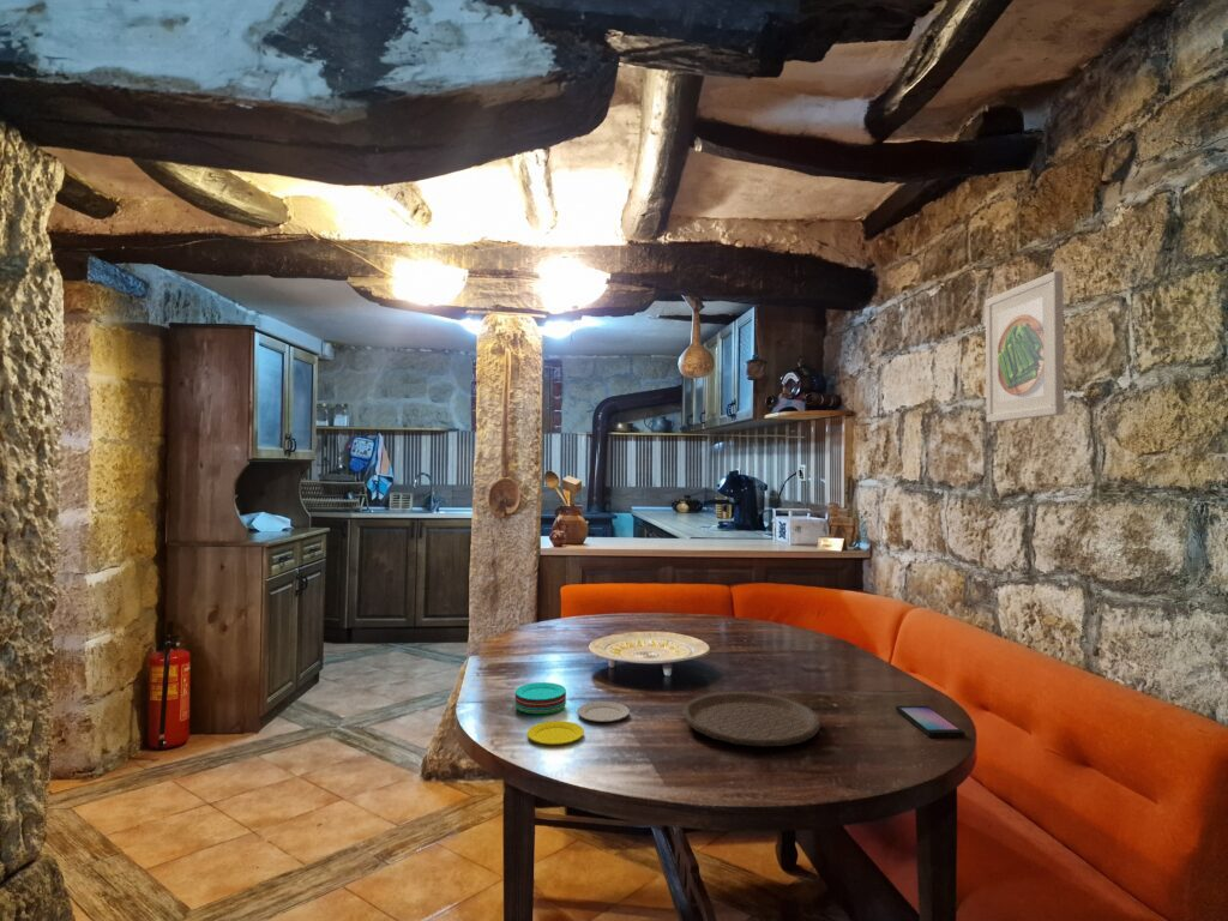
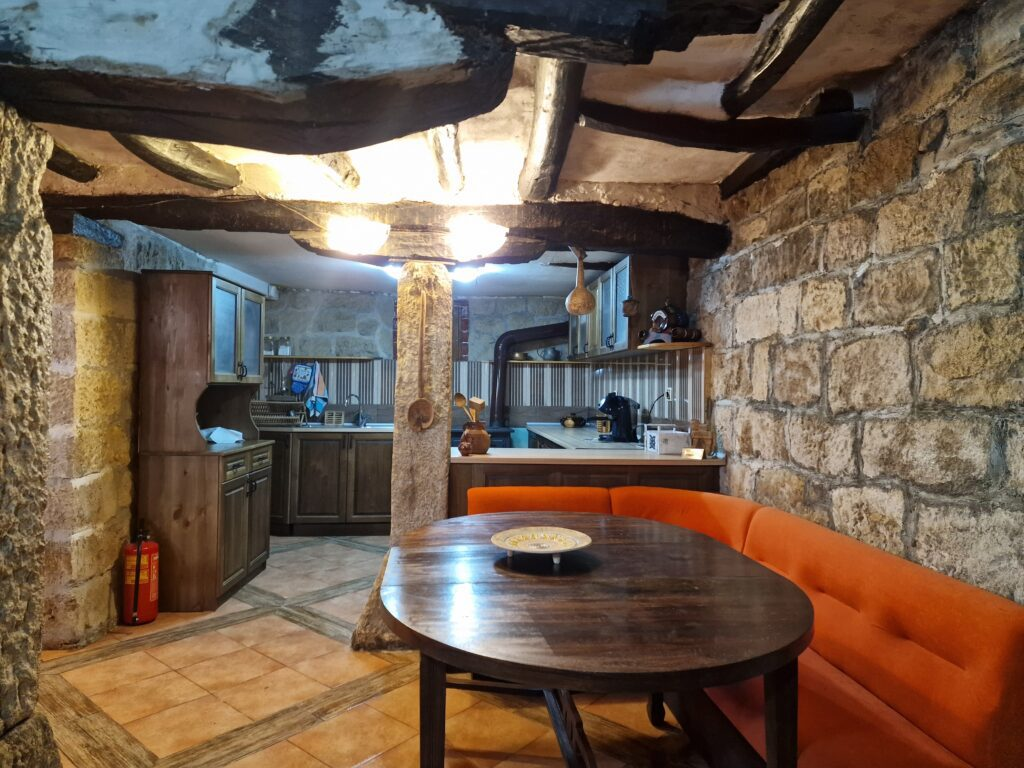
- smartphone [895,705,967,739]
- plate [681,691,821,747]
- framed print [985,270,1065,423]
- plate [514,681,631,746]
